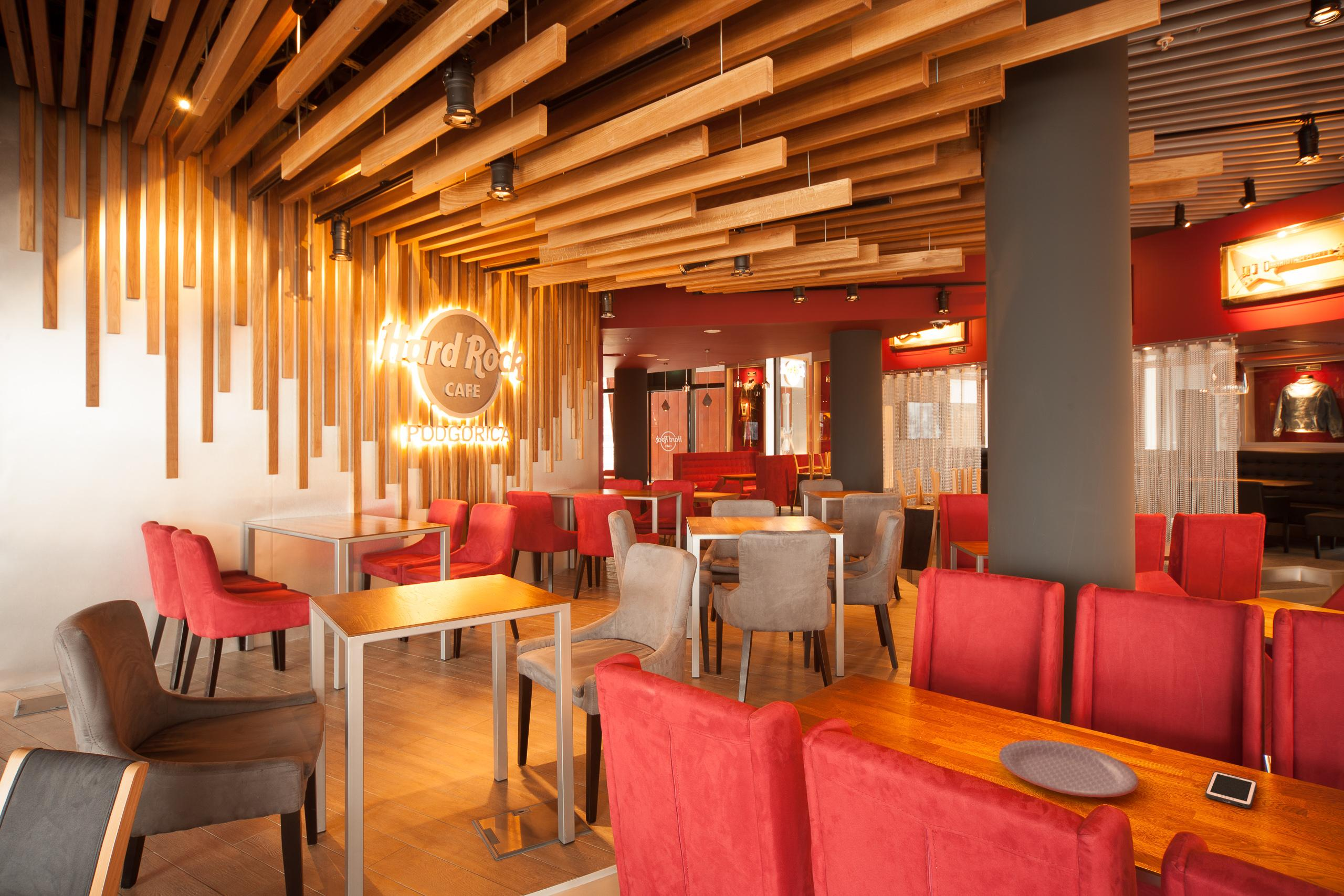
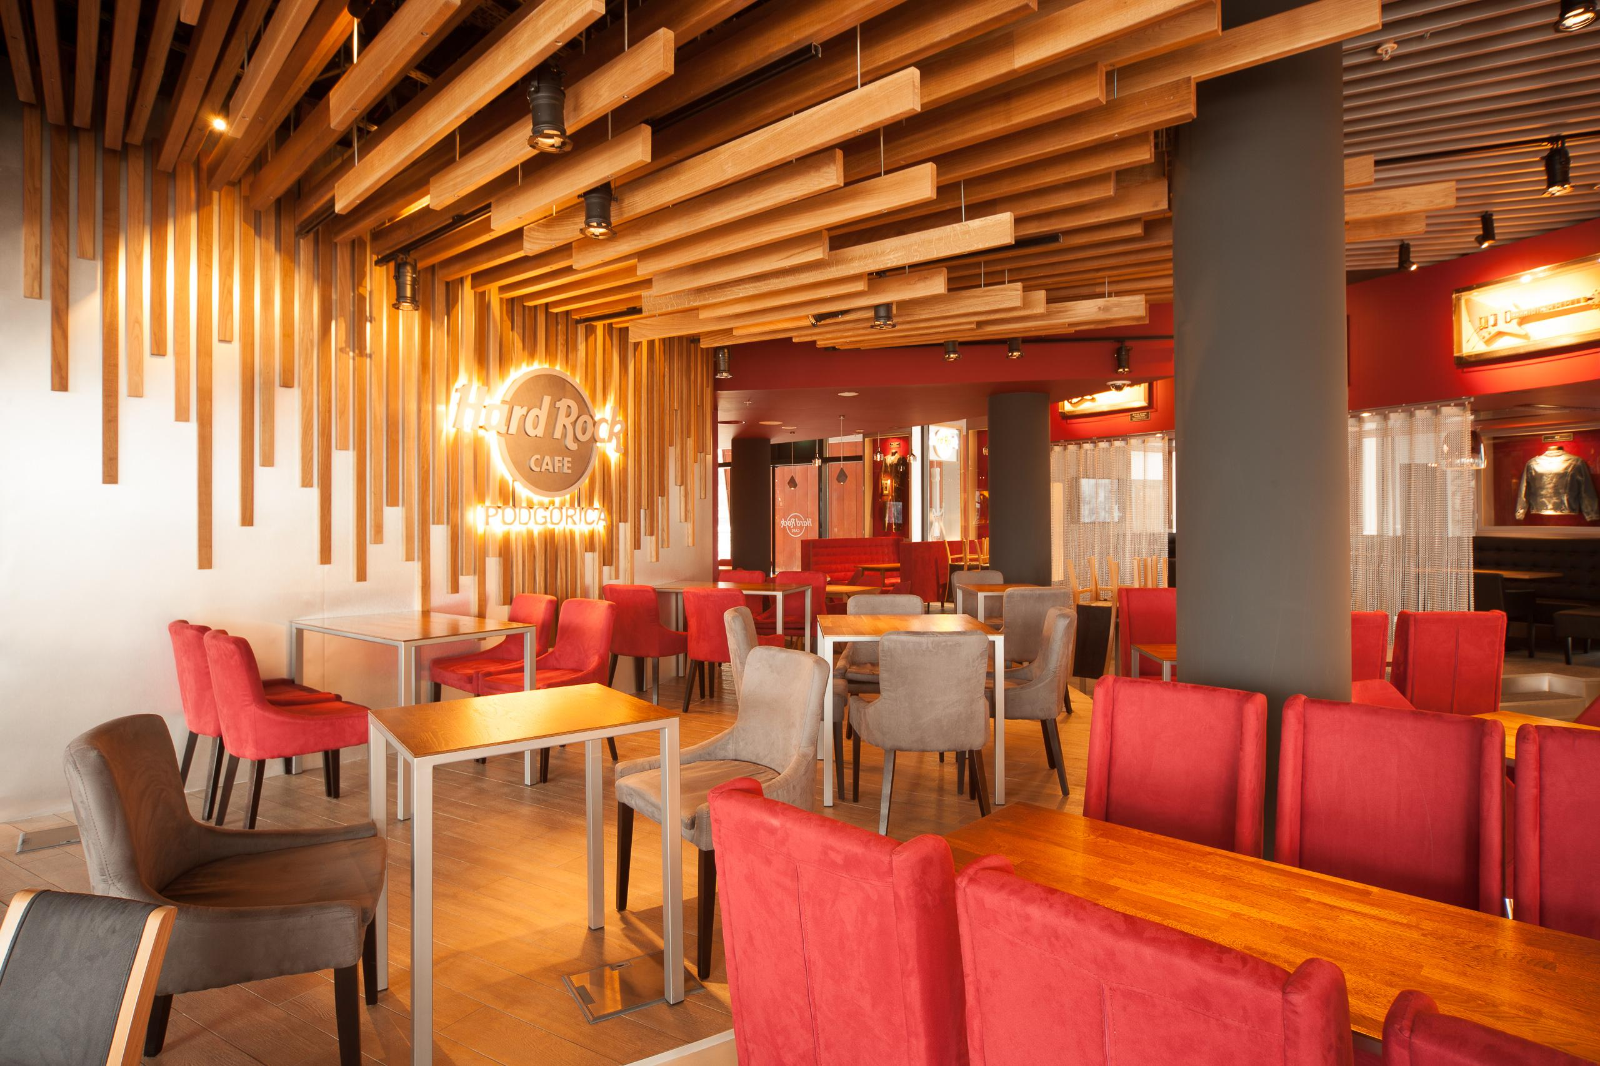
- cell phone [1205,771,1257,809]
- plate [998,740,1140,798]
